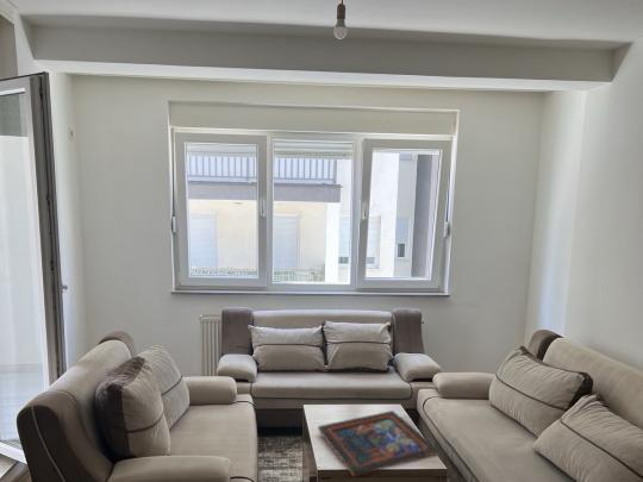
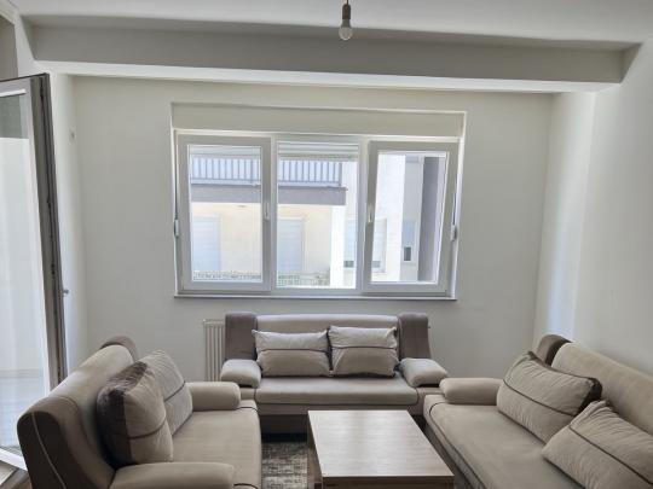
- religious icon [317,409,441,477]
